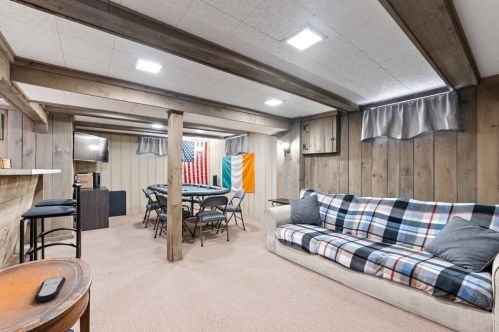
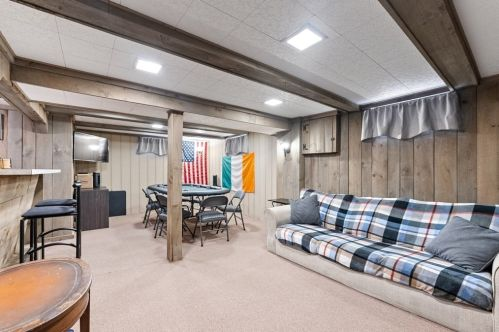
- remote control [34,276,67,303]
